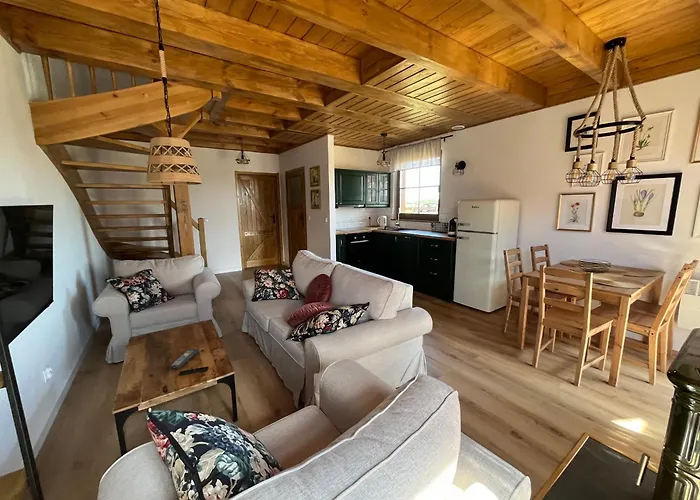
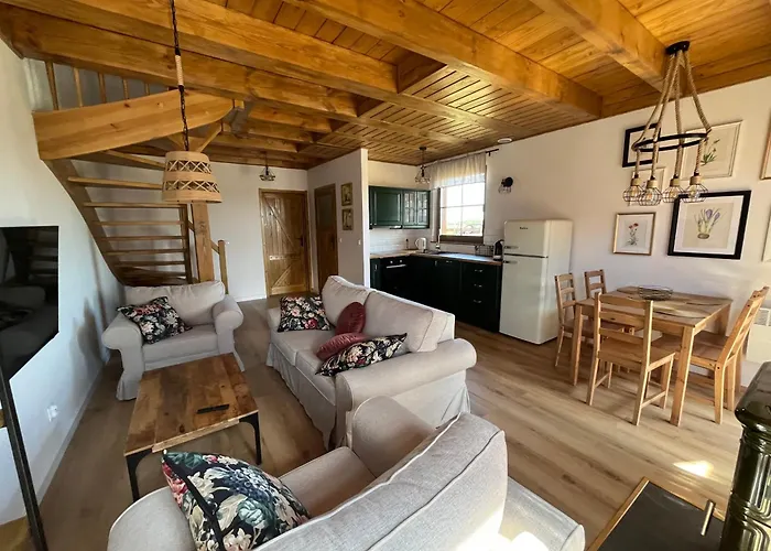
- remote control [168,348,200,370]
